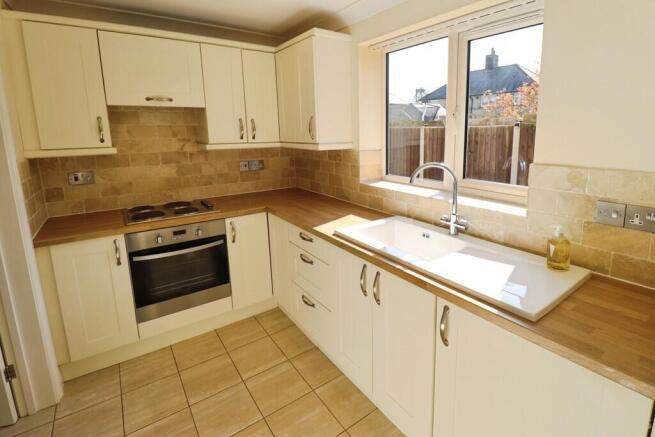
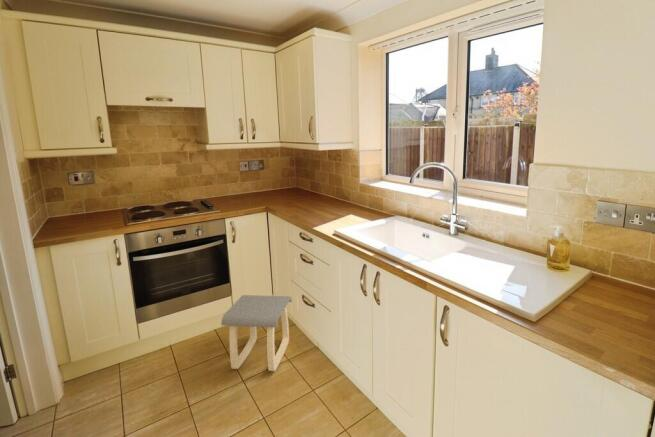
+ stool [220,294,293,372]
